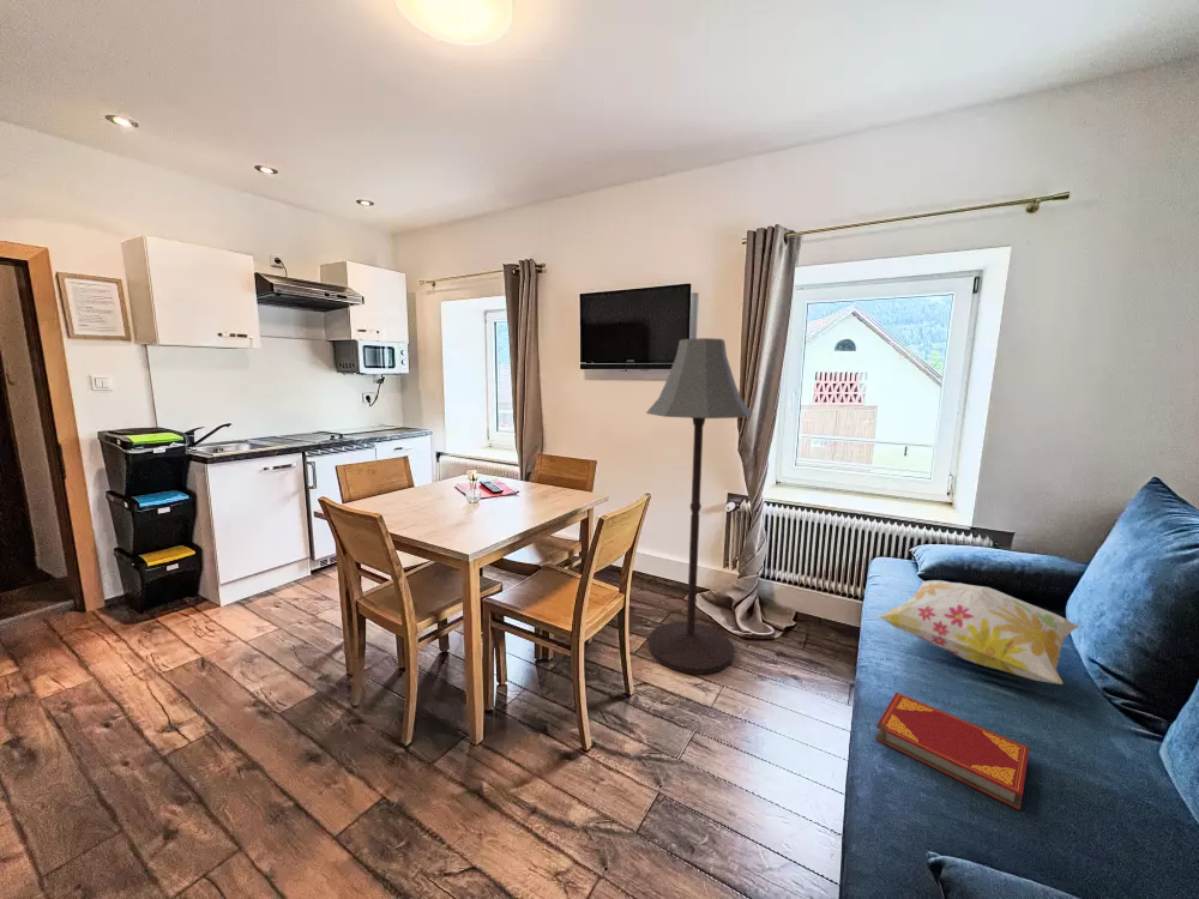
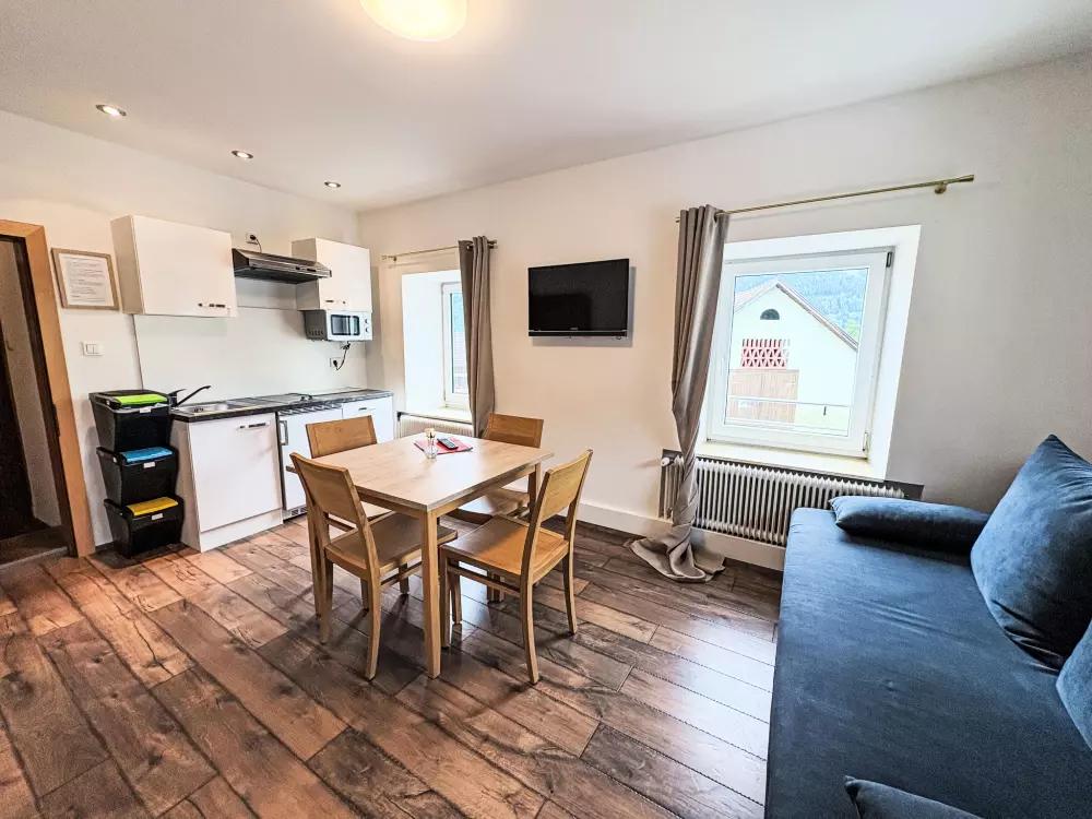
- decorative pillow [875,579,1081,686]
- floor lamp [645,337,754,676]
- hardback book [874,692,1030,811]
